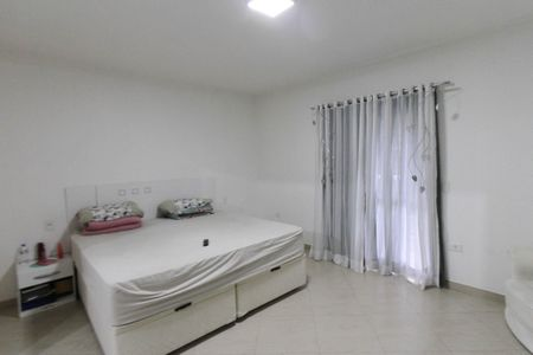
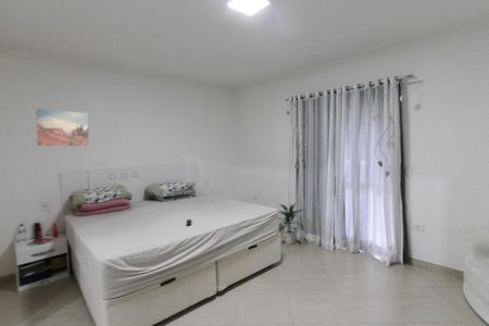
+ indoor plant [277,202,306,246]
+ wall art [35,108,90,147]
